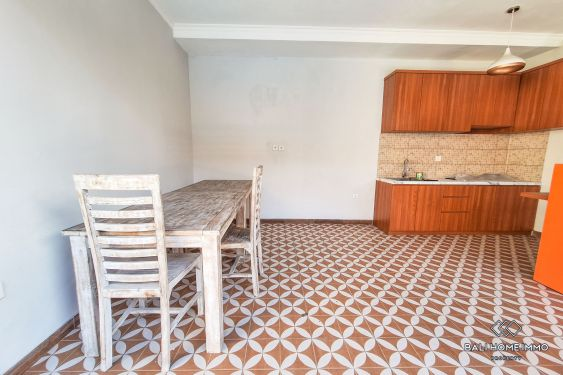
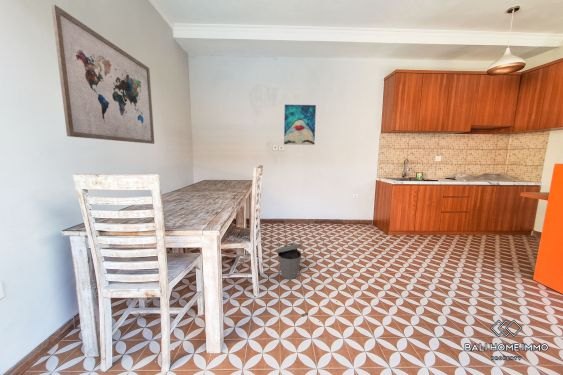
+ wall art [283,104,317,146]
+ trash can [275,242,303,280]
+ wall art [50,3,155,145]
